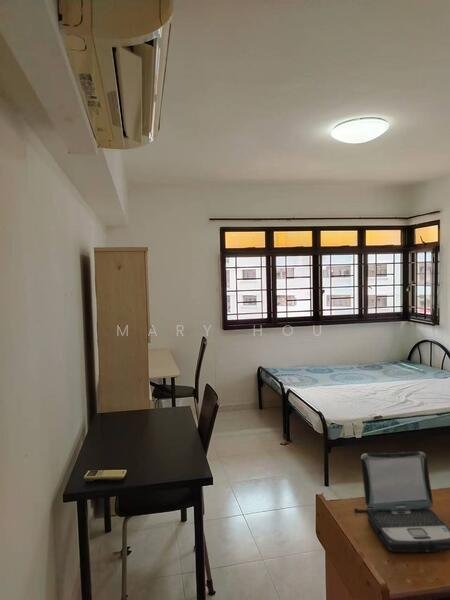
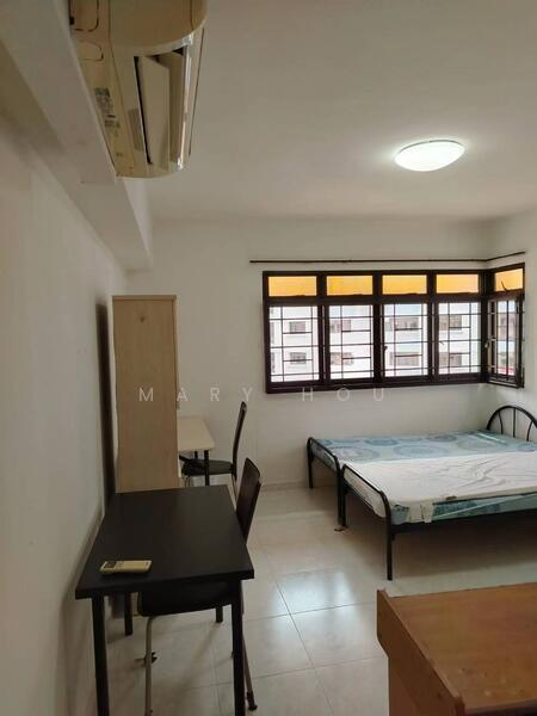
- laptop [353,451,450,553]
